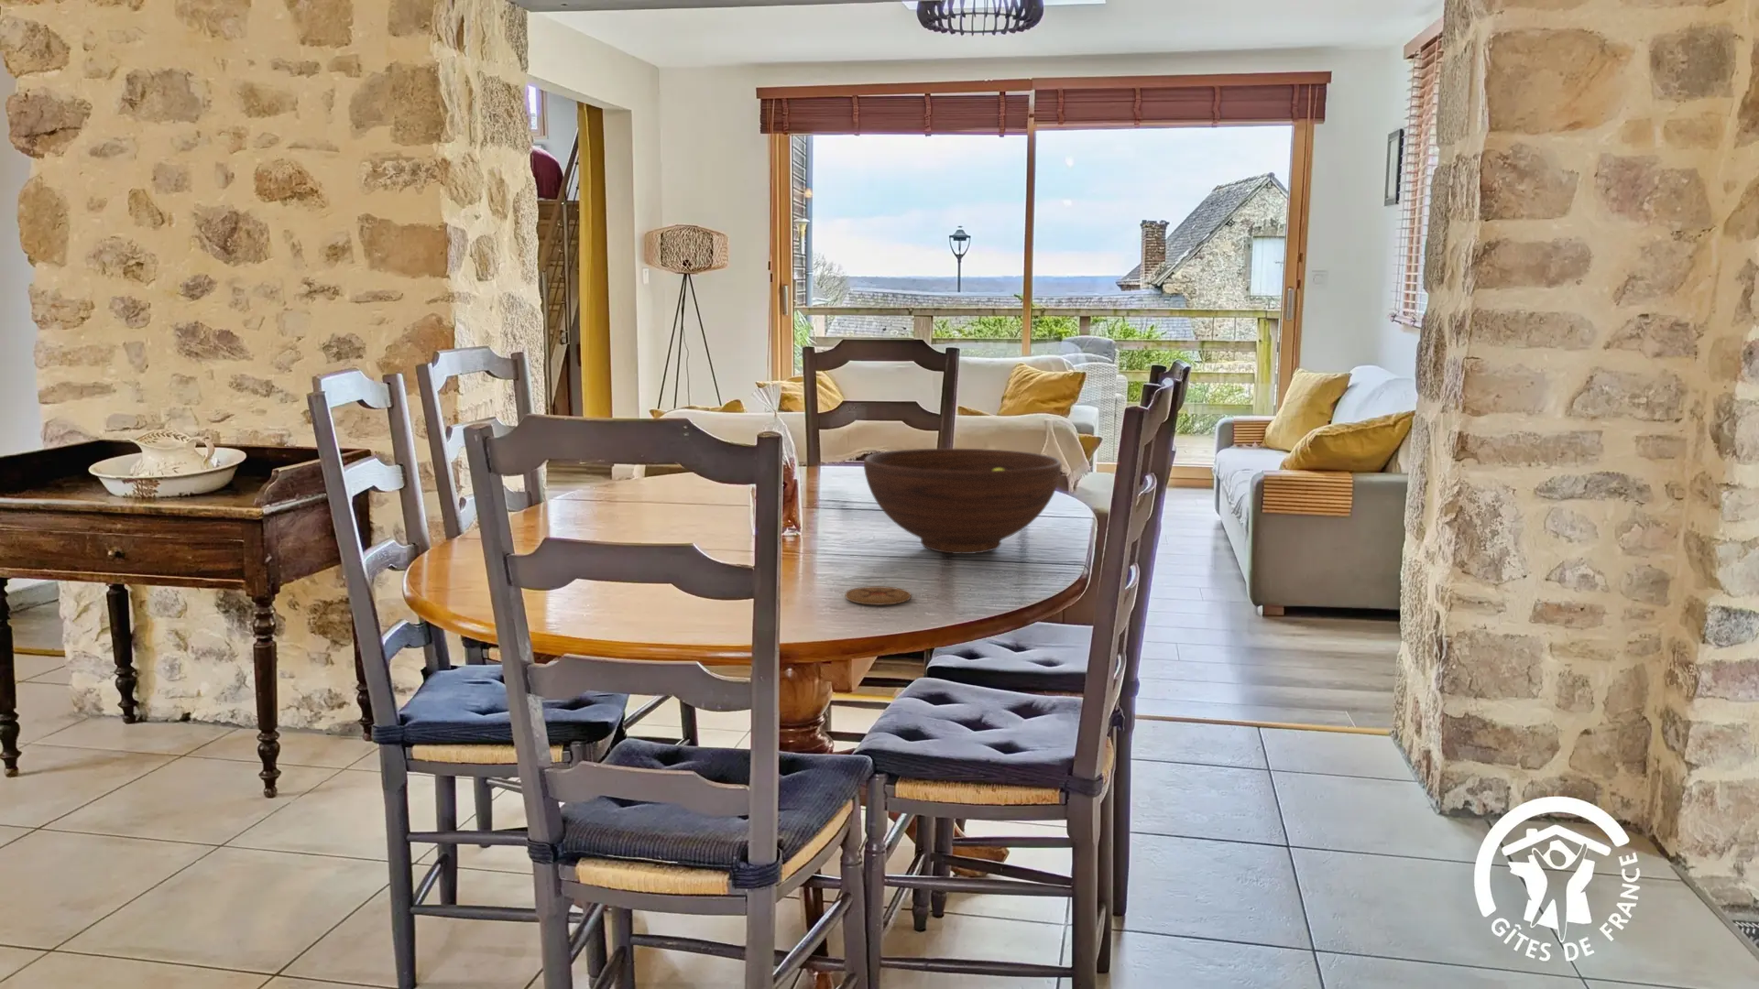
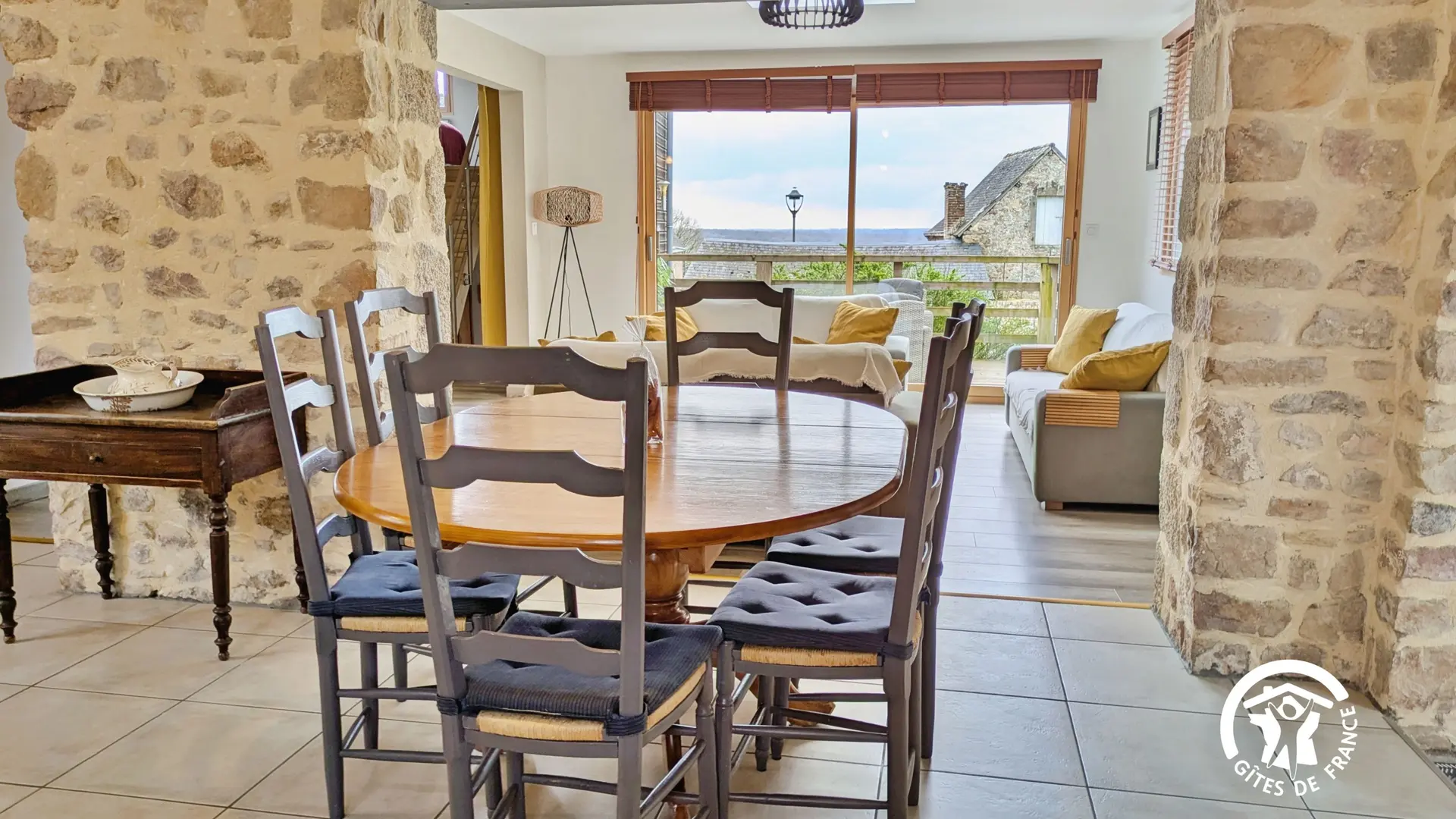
- coaster [844,586,912,606]
- fruit bowl [863,448,1063,555]
